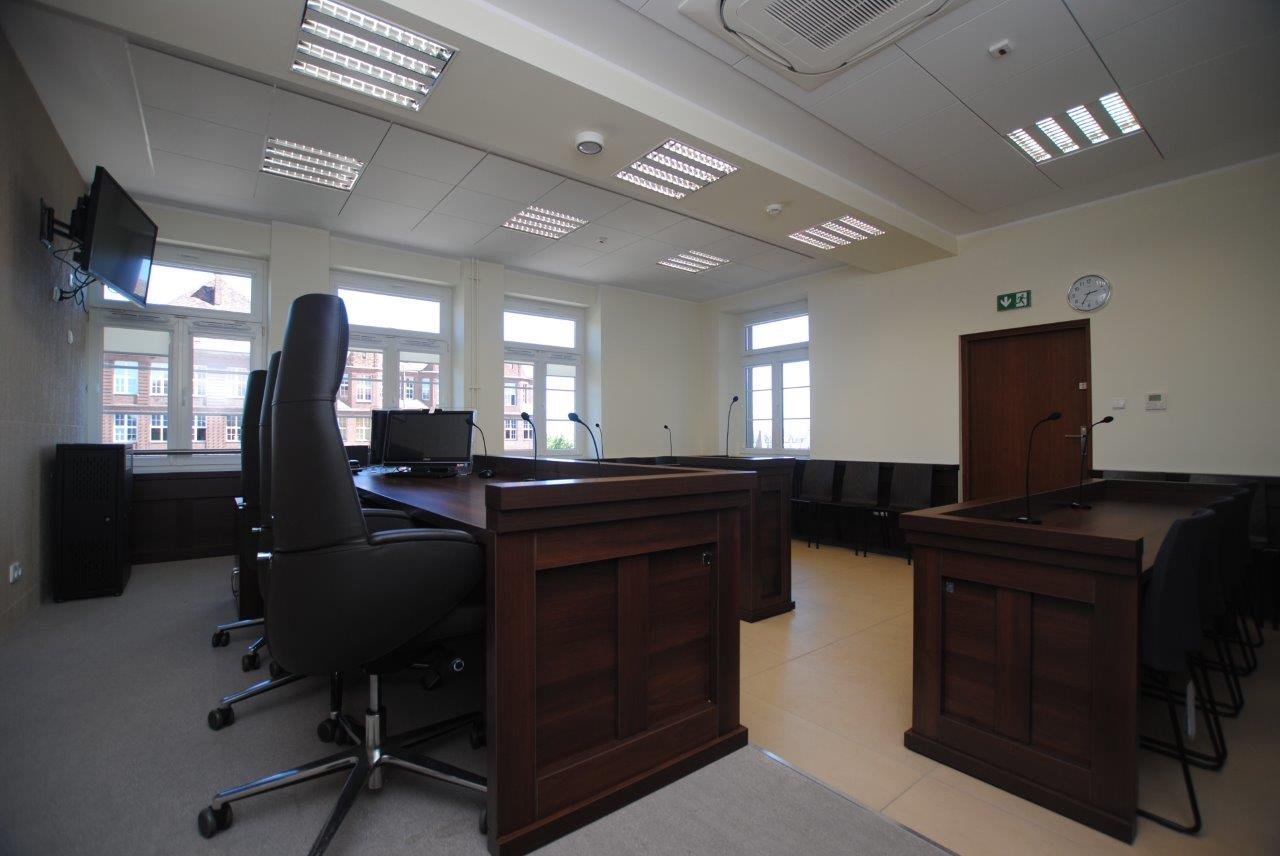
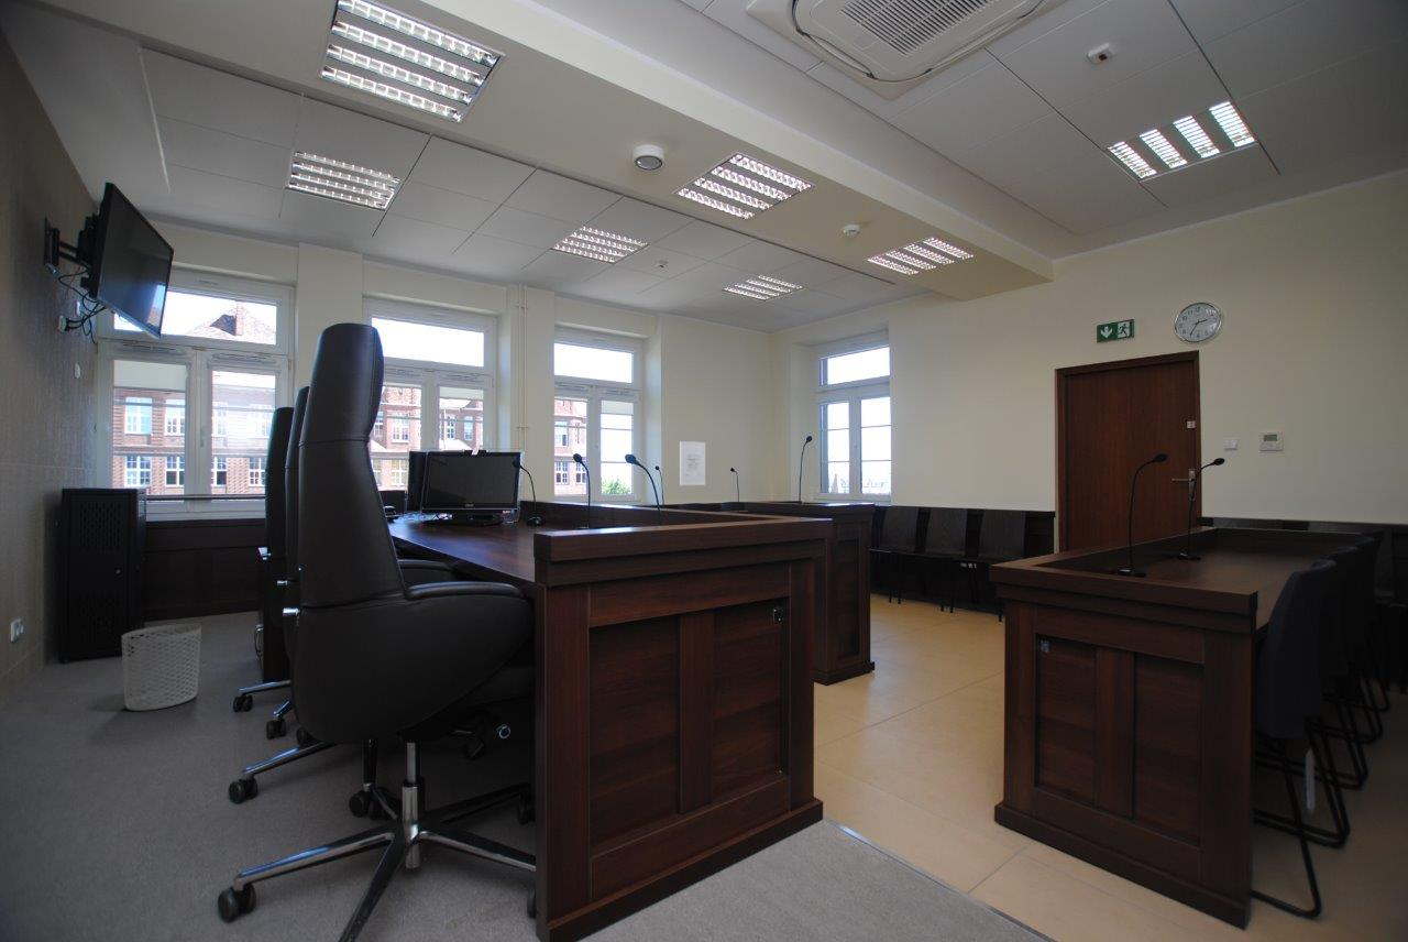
+ wall art [679,440,706,486]
+ waste bin [121,623,202,712]
